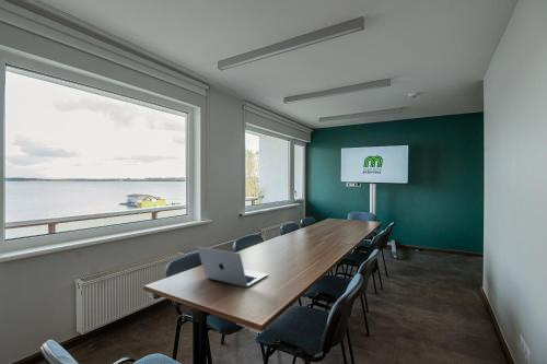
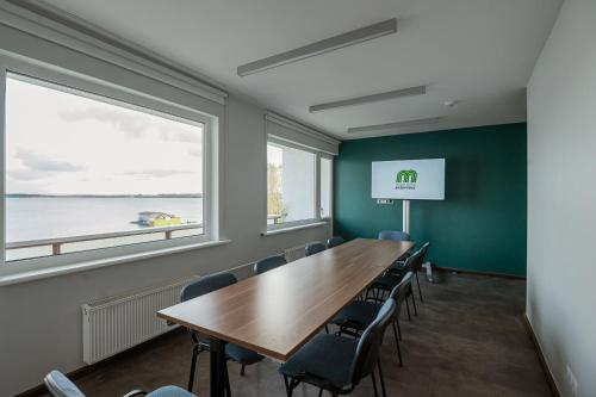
- laptop [196,246,268,289]
